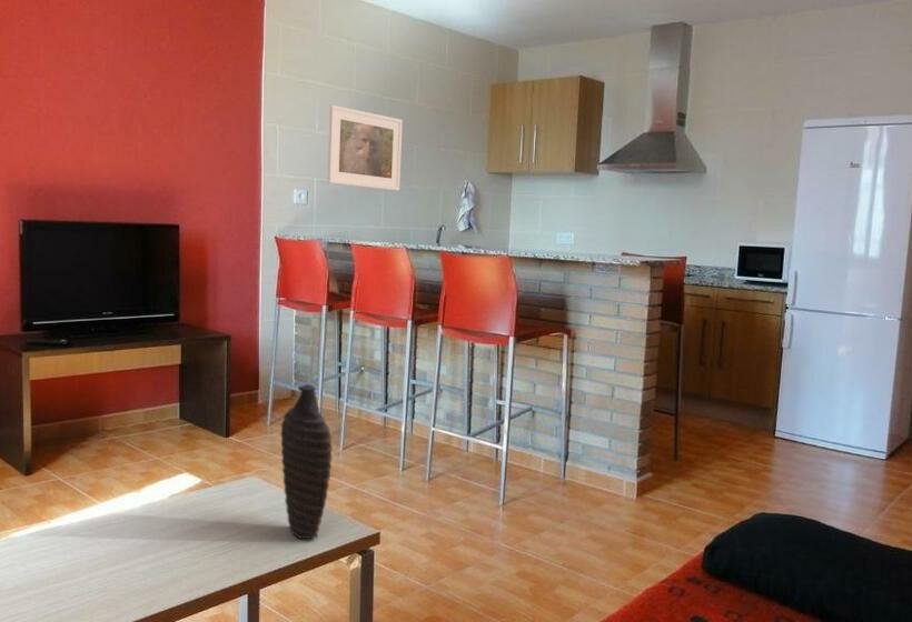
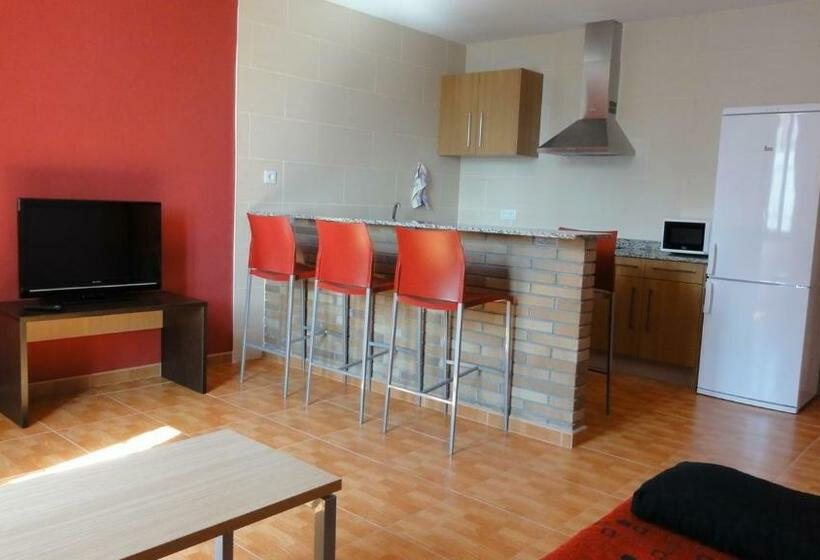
- decorative vase [280,383,334,540]
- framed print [327,104,404,192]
